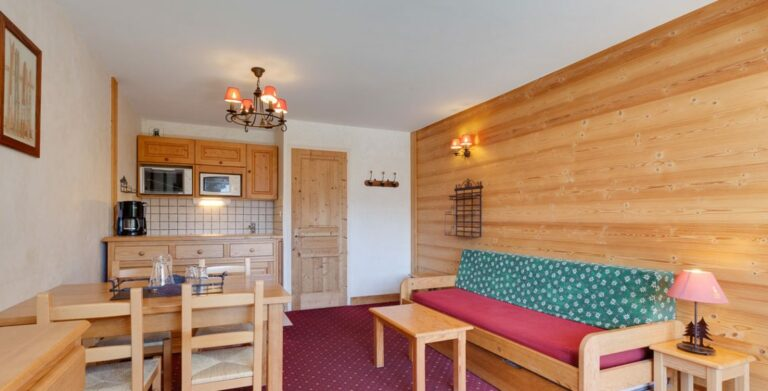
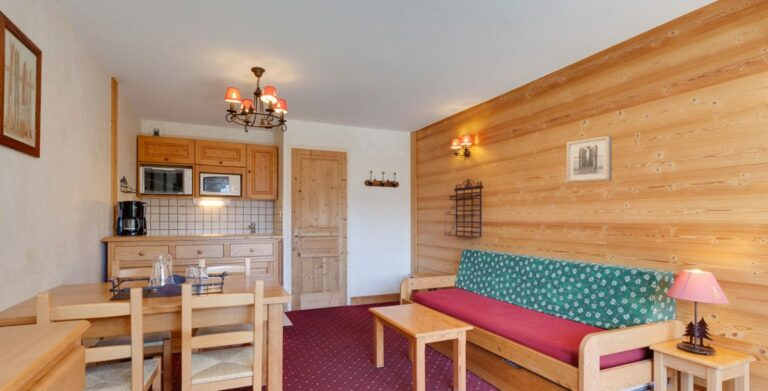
+ wall art [566,135,613,183]
